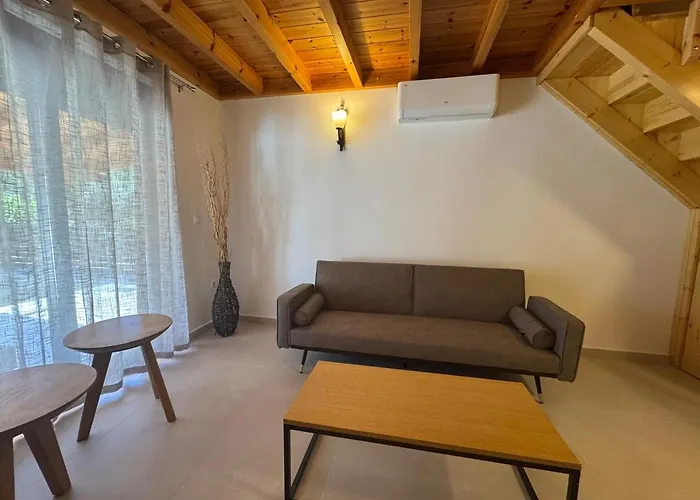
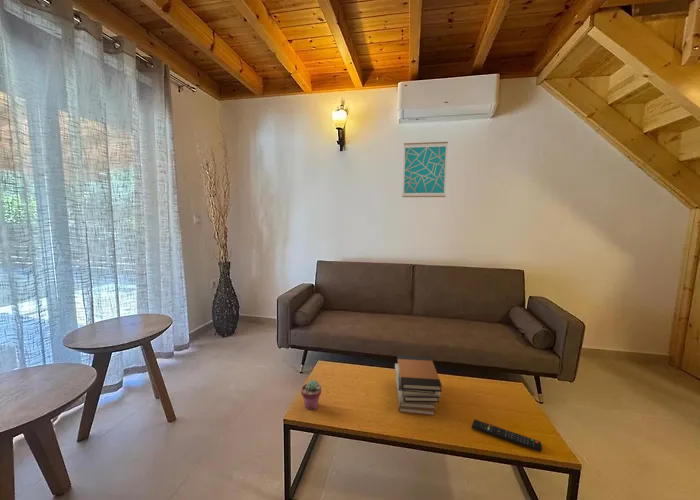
+ remote control [471,418,543,452]
+ potted succulent [300,379,323,411]
+ wall art [401,141,449,198]
+ book stack [394,354,443,417]
